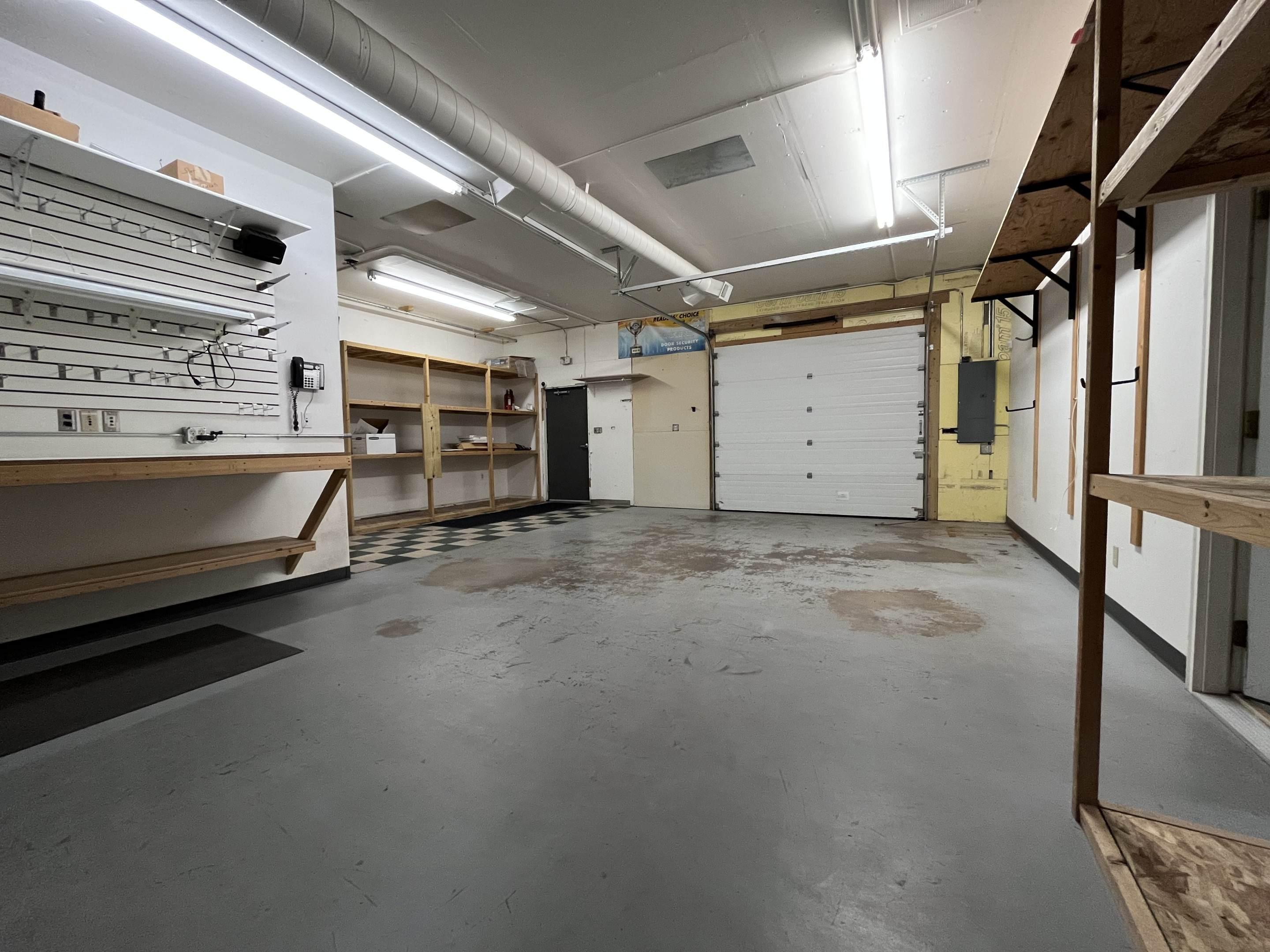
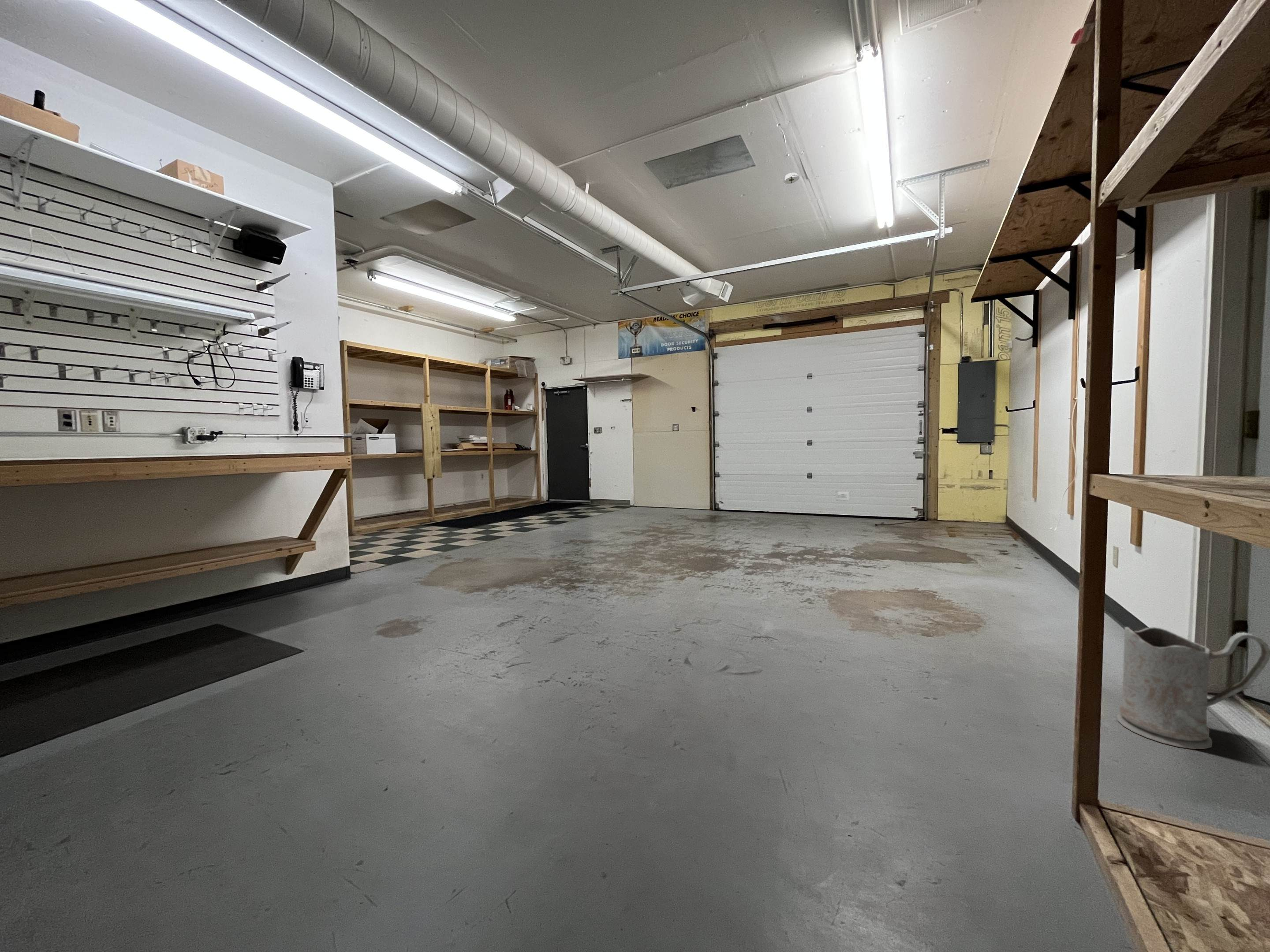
+ smoke detector [782,172,799,186]
+ jug [1116,626,1270,750]
